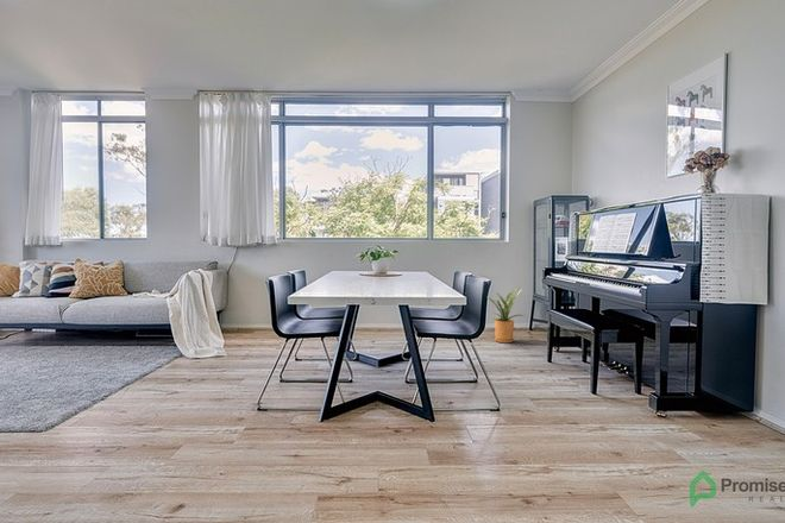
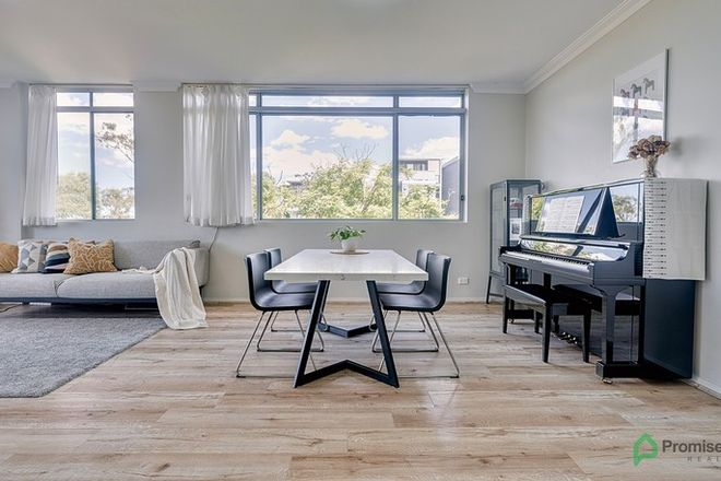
- house plant [488,288,526,344]
